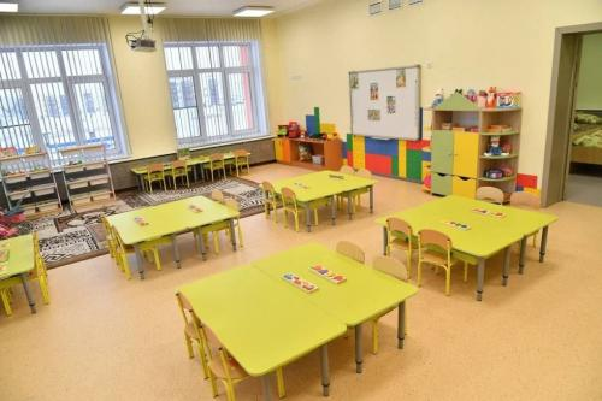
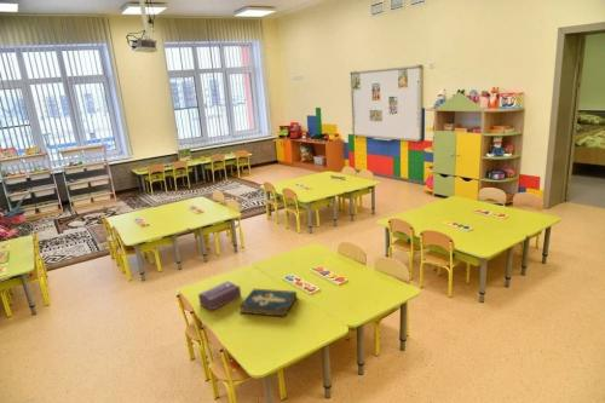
+ tissue box [197,280,242,311]
+ book [238,288,298,318]
